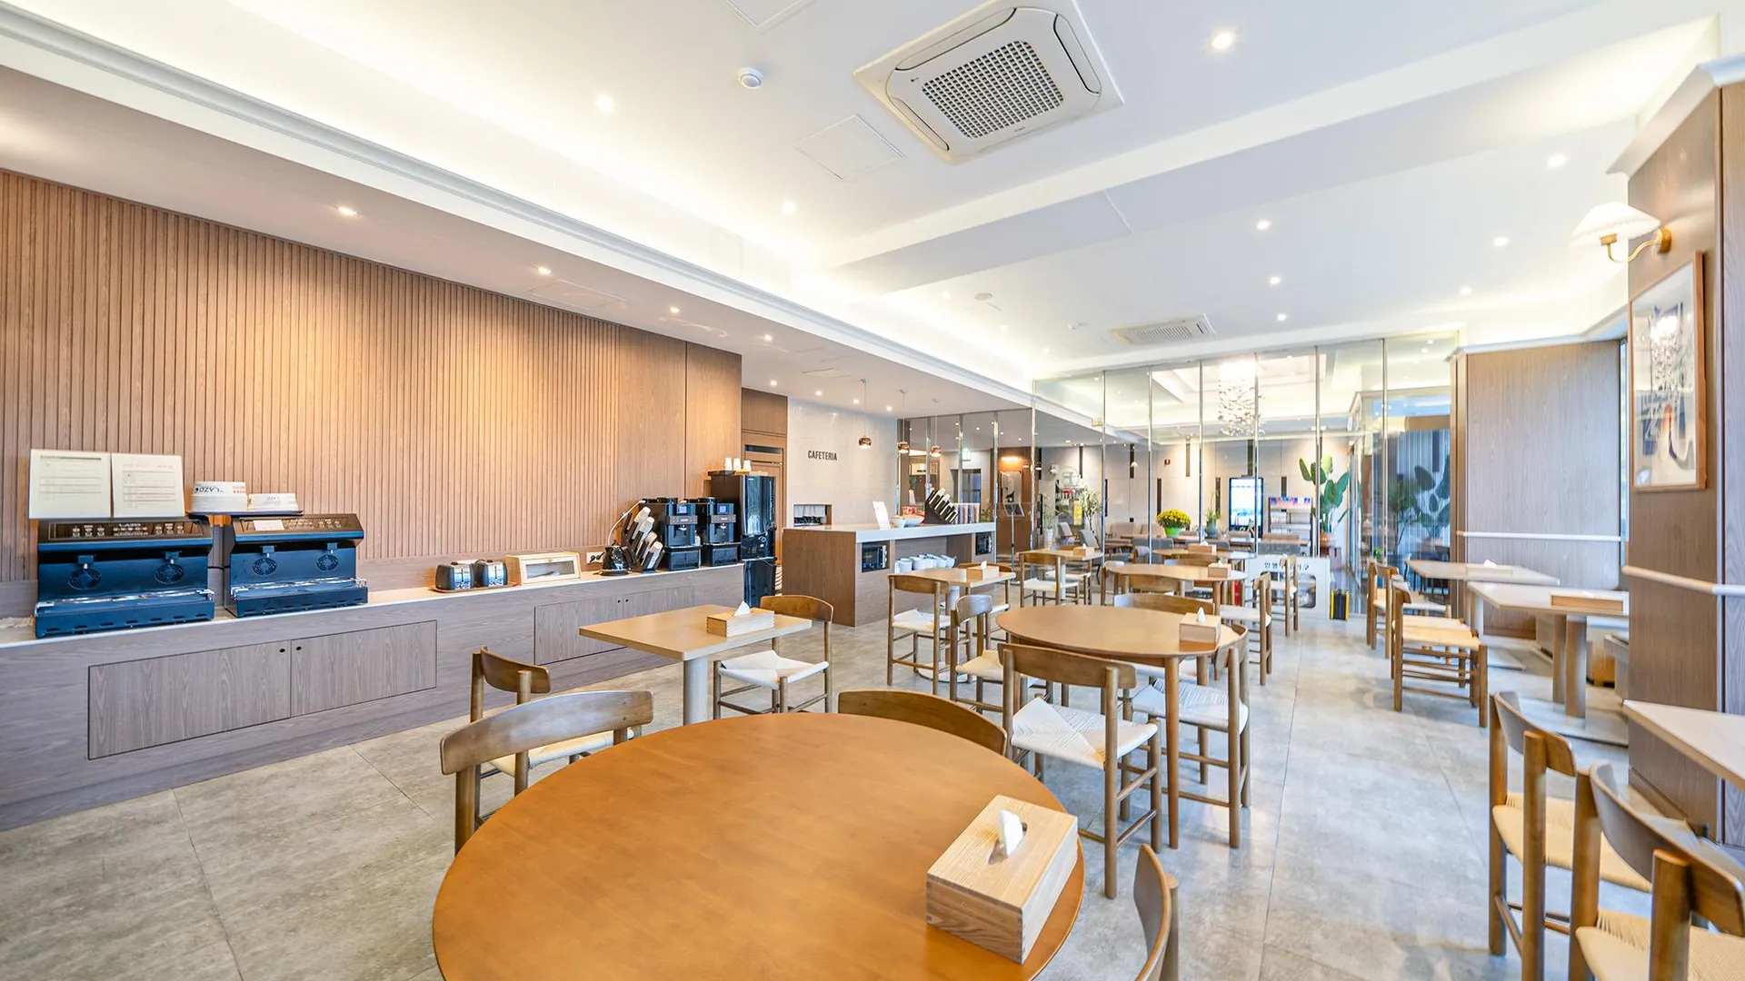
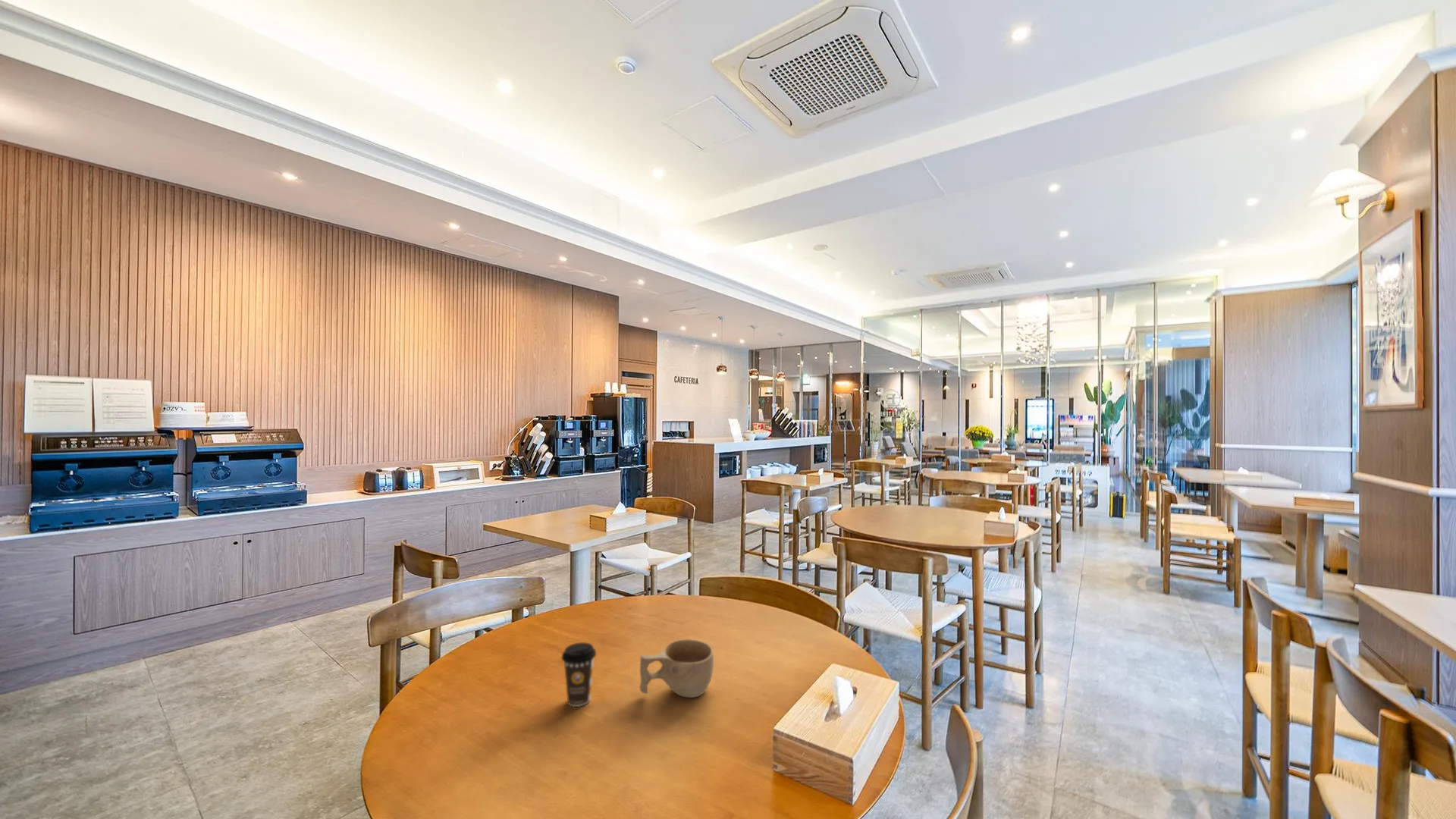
+ coffee cup [560,642,597,708]
+ cup [639,639,714,698]
